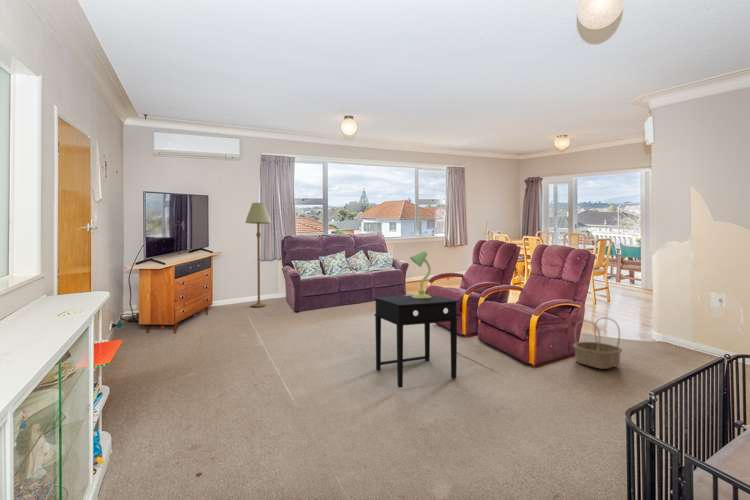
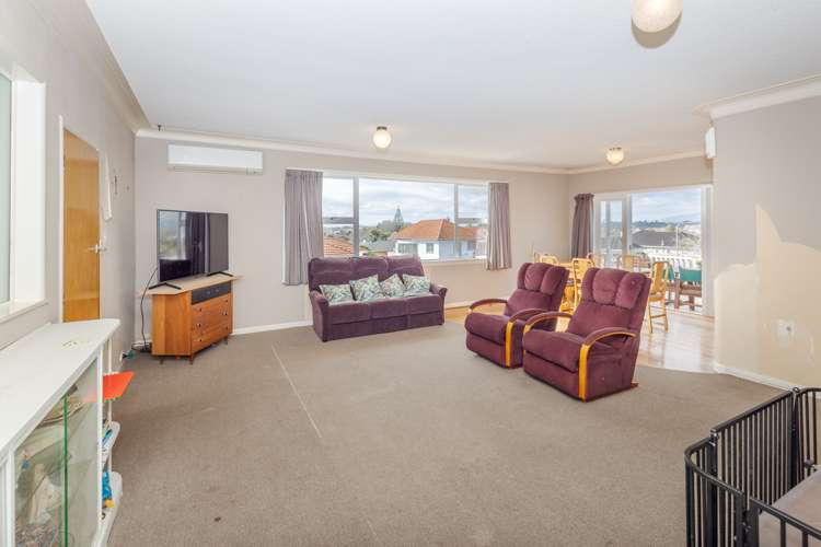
- side table [373,294,459,389]
- basket [572,316,623,370]
- floor lamp [244,202,272,308]
- table lamp [409,250,432,299]
